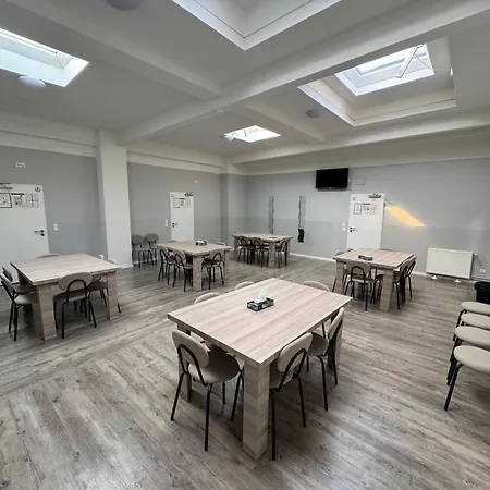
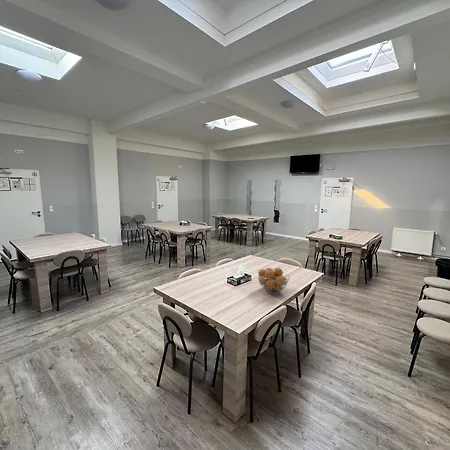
+ fruit basket [256,267,291,295]
